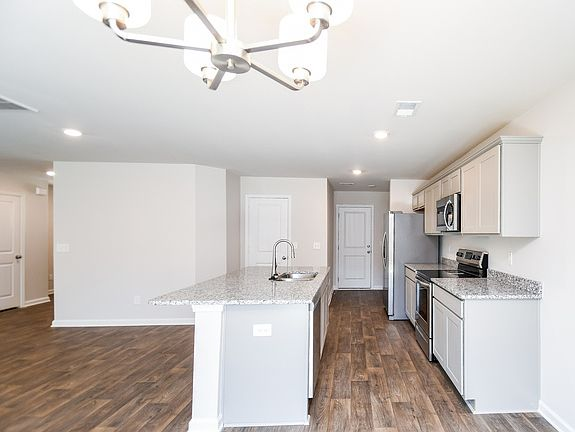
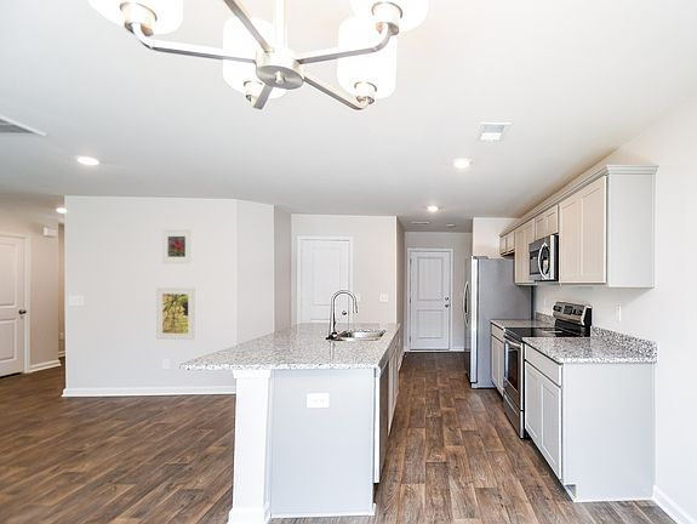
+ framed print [155,286,196,341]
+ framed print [161,228,192,264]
